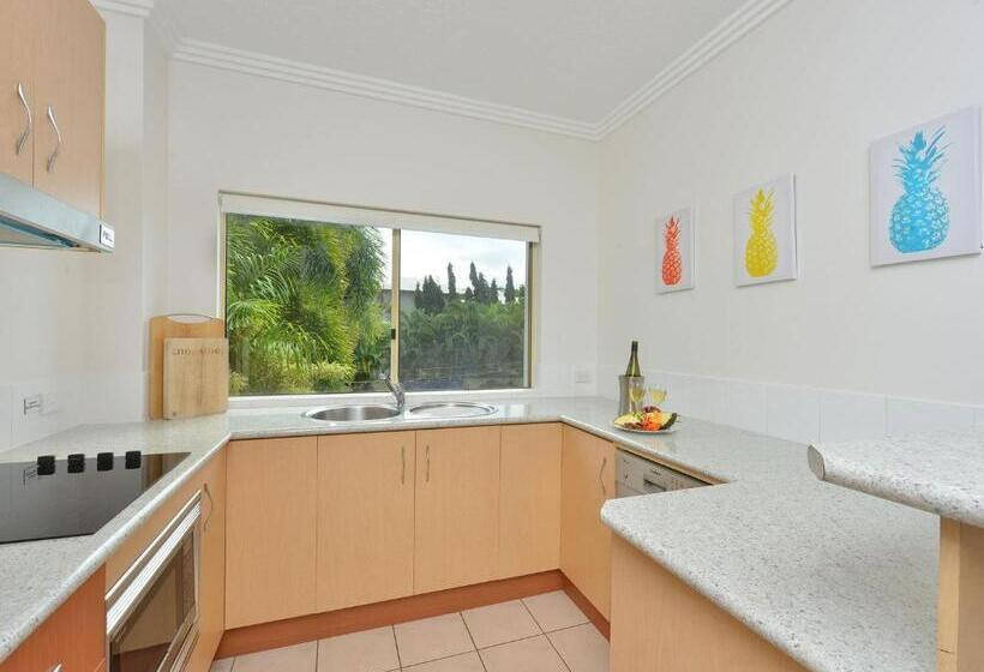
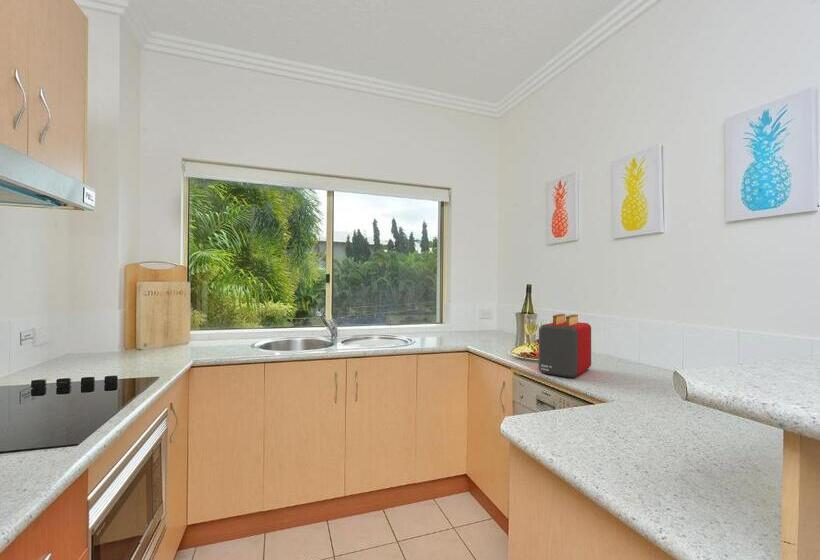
+ toaster [538,313,592,379]
